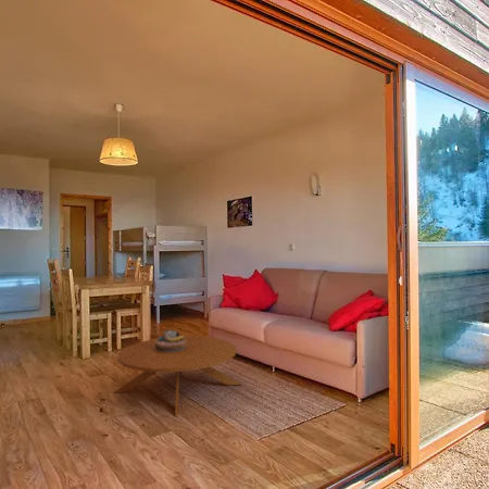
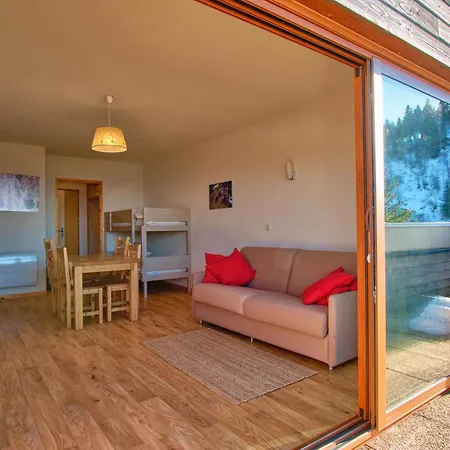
- coffee table [112,335,243,418]
- decorative bowl [154,329,186,352]
